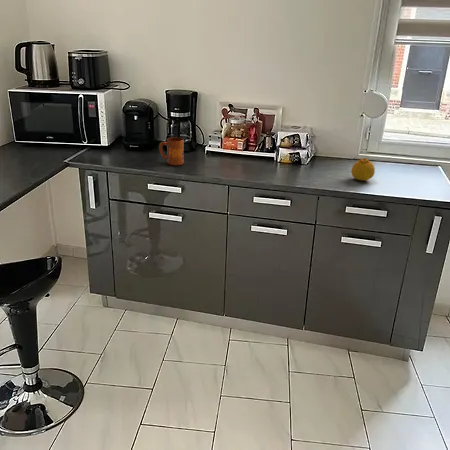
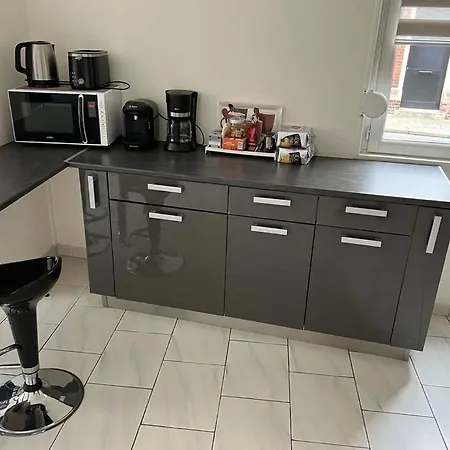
- mug [158,137,185,166]
- fruit [350,157,376,181]
